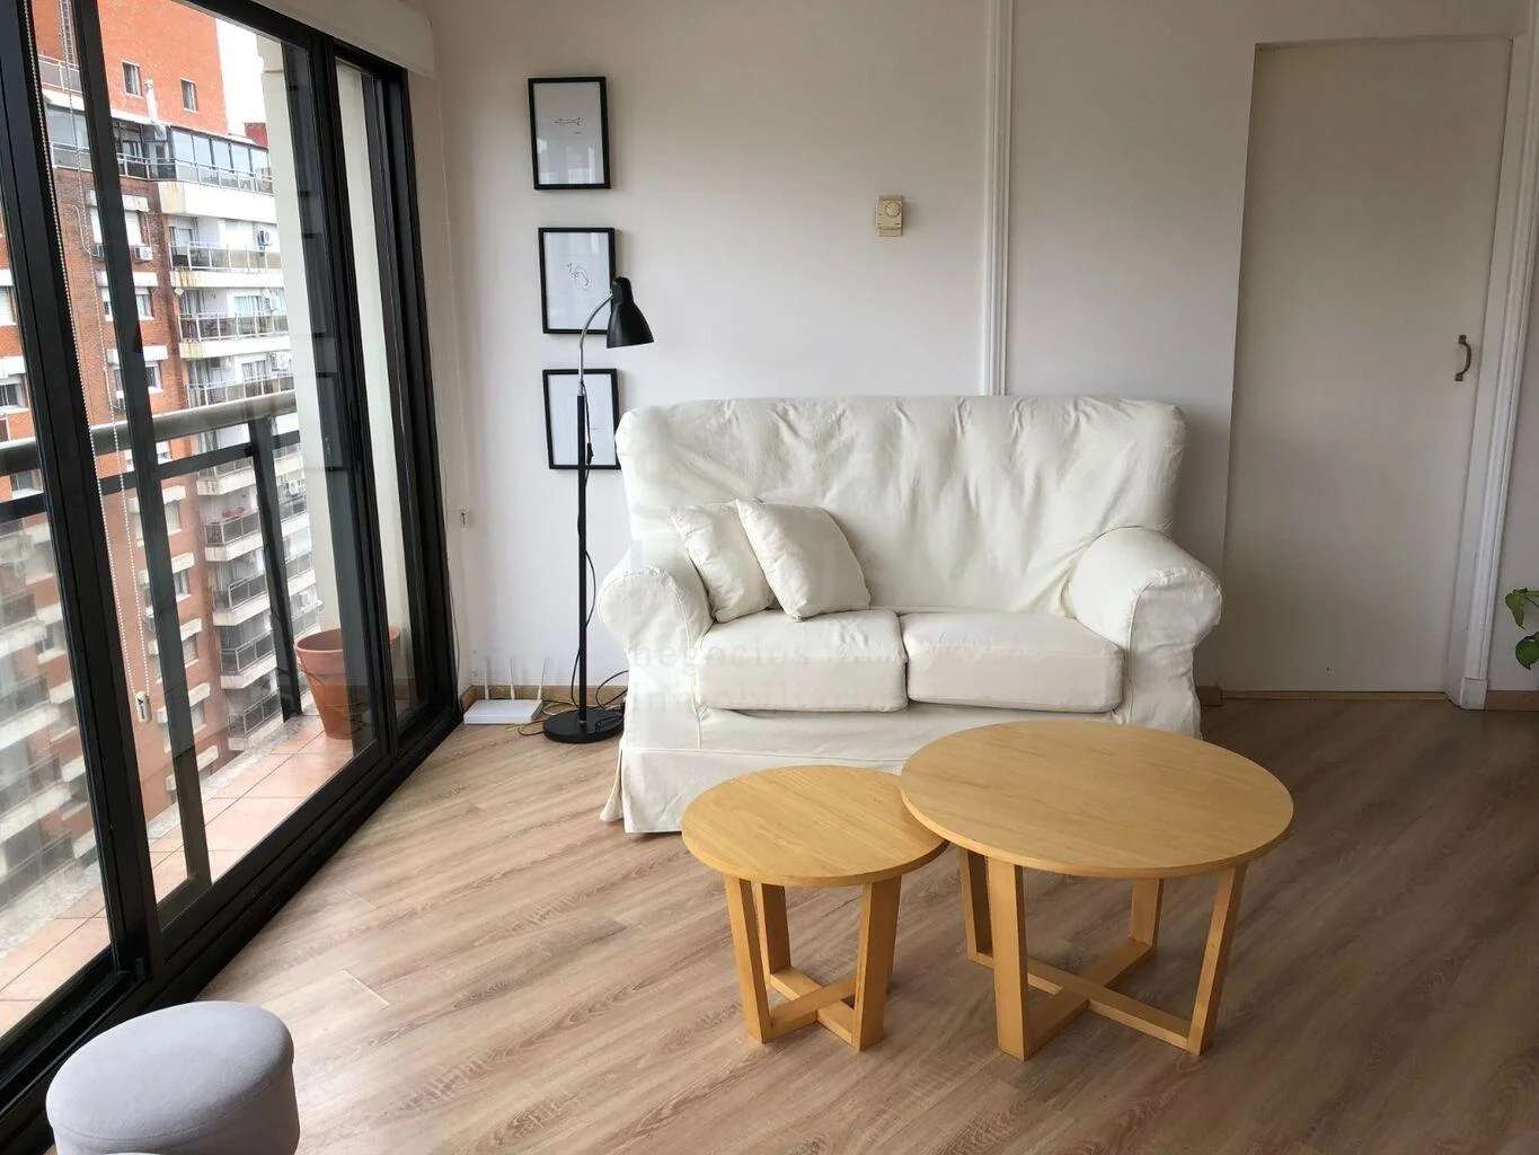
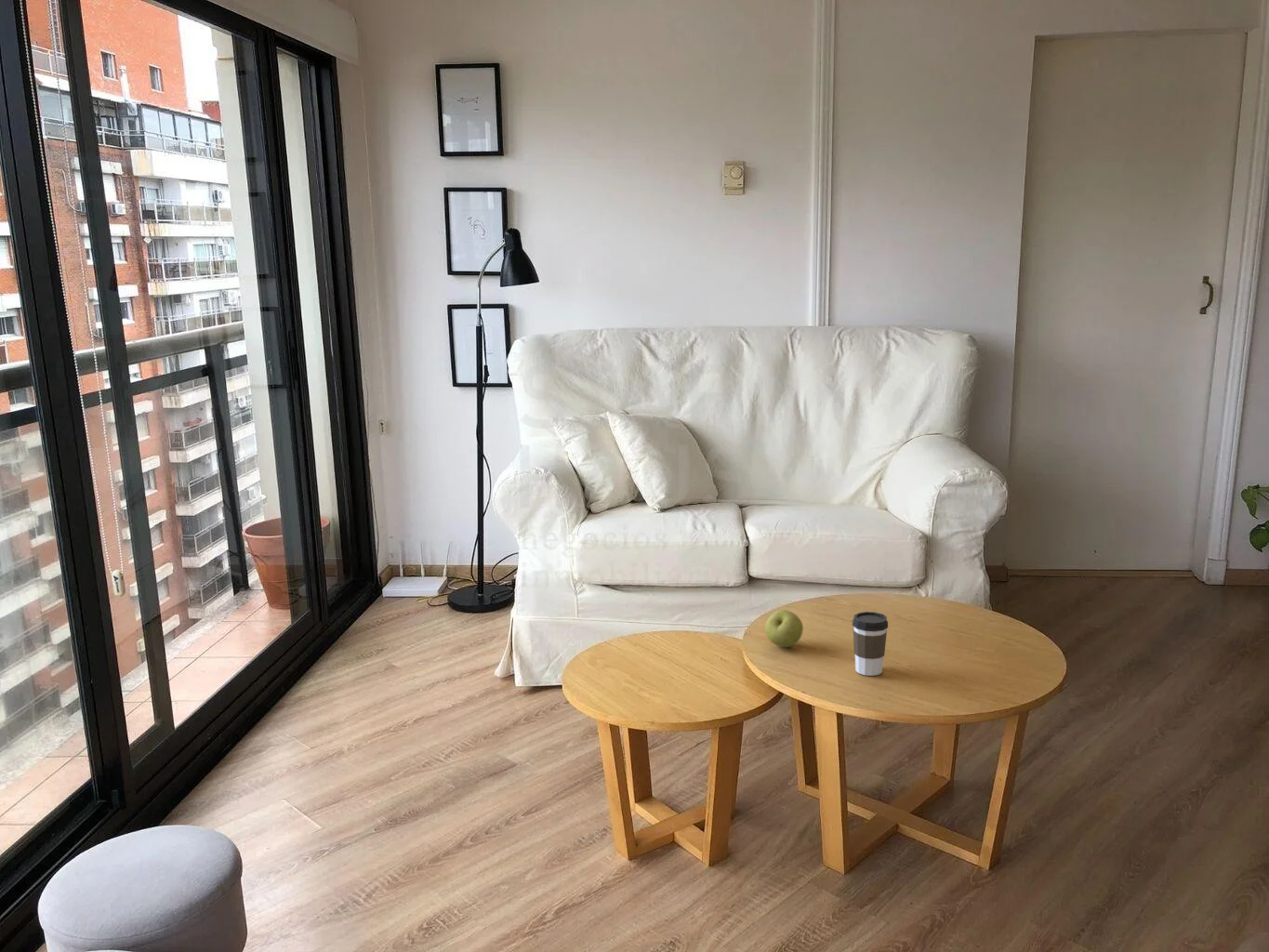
+ coffee cup [852,611,889,677]
+ apple [764,609,804,648]
